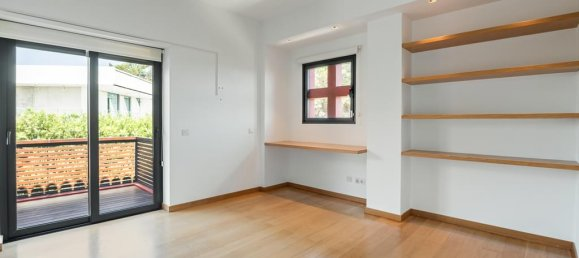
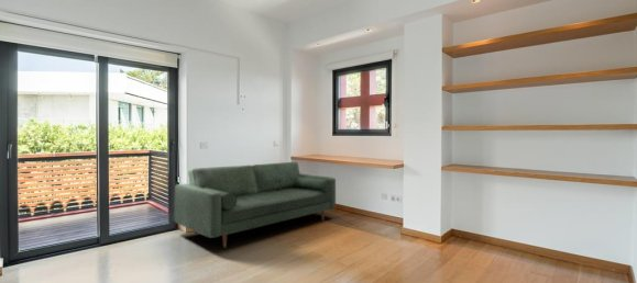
+ sofa [174,161,337,249]
